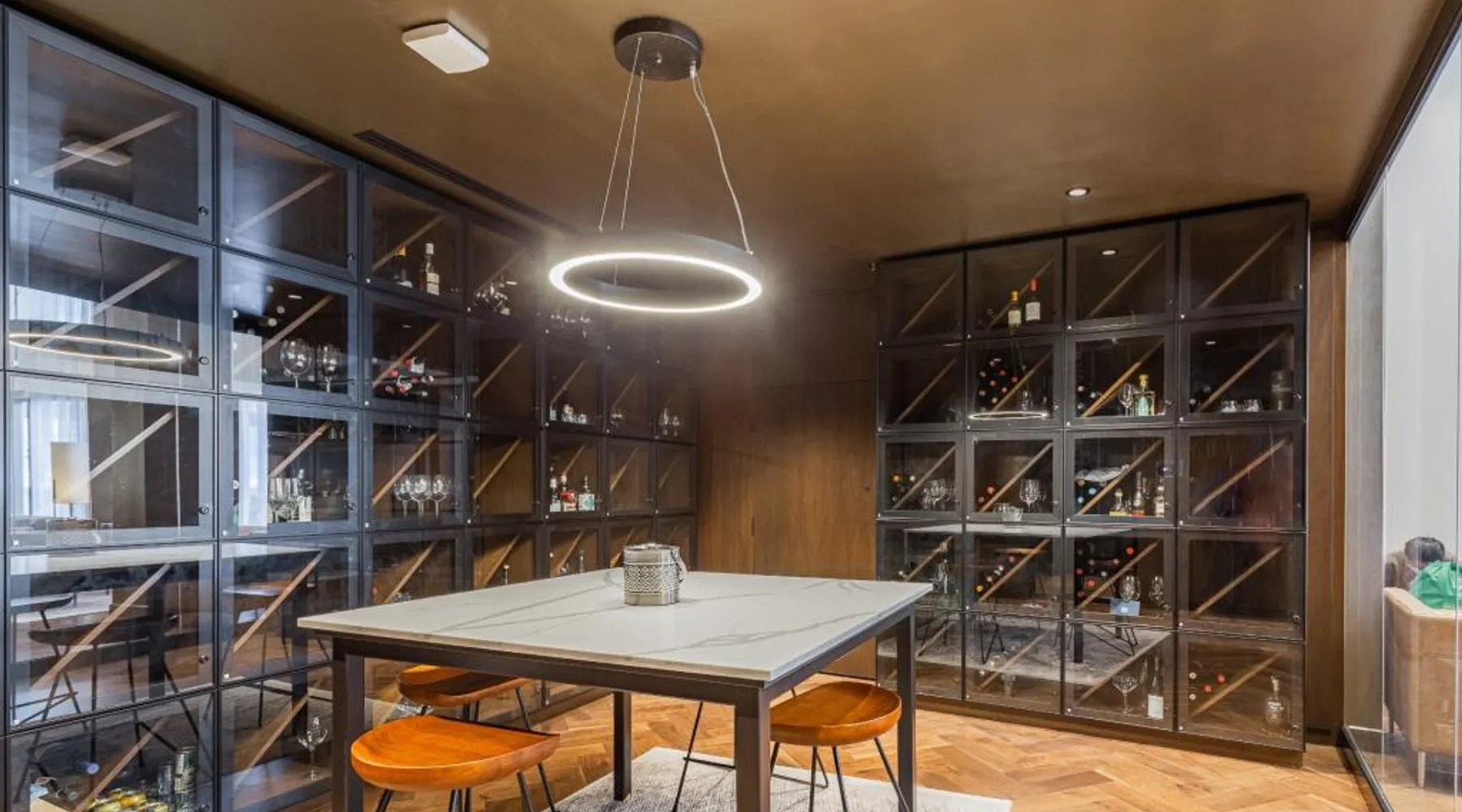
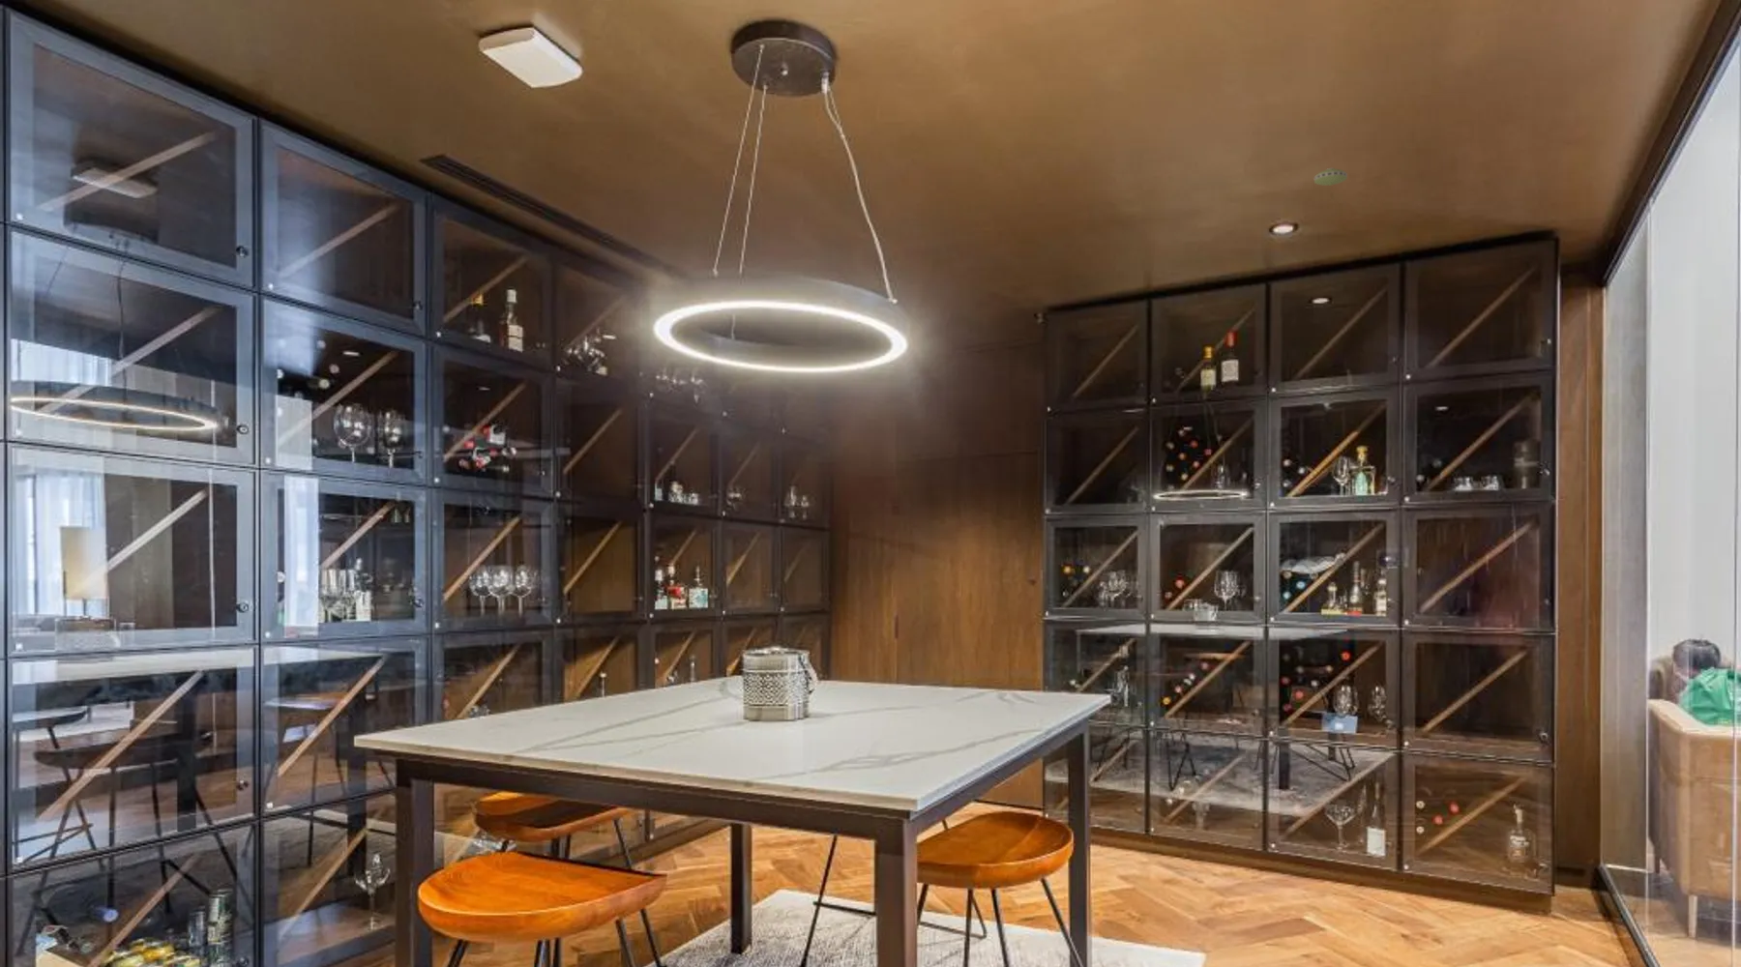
+ smoke detector [1313,167,1348,187]
